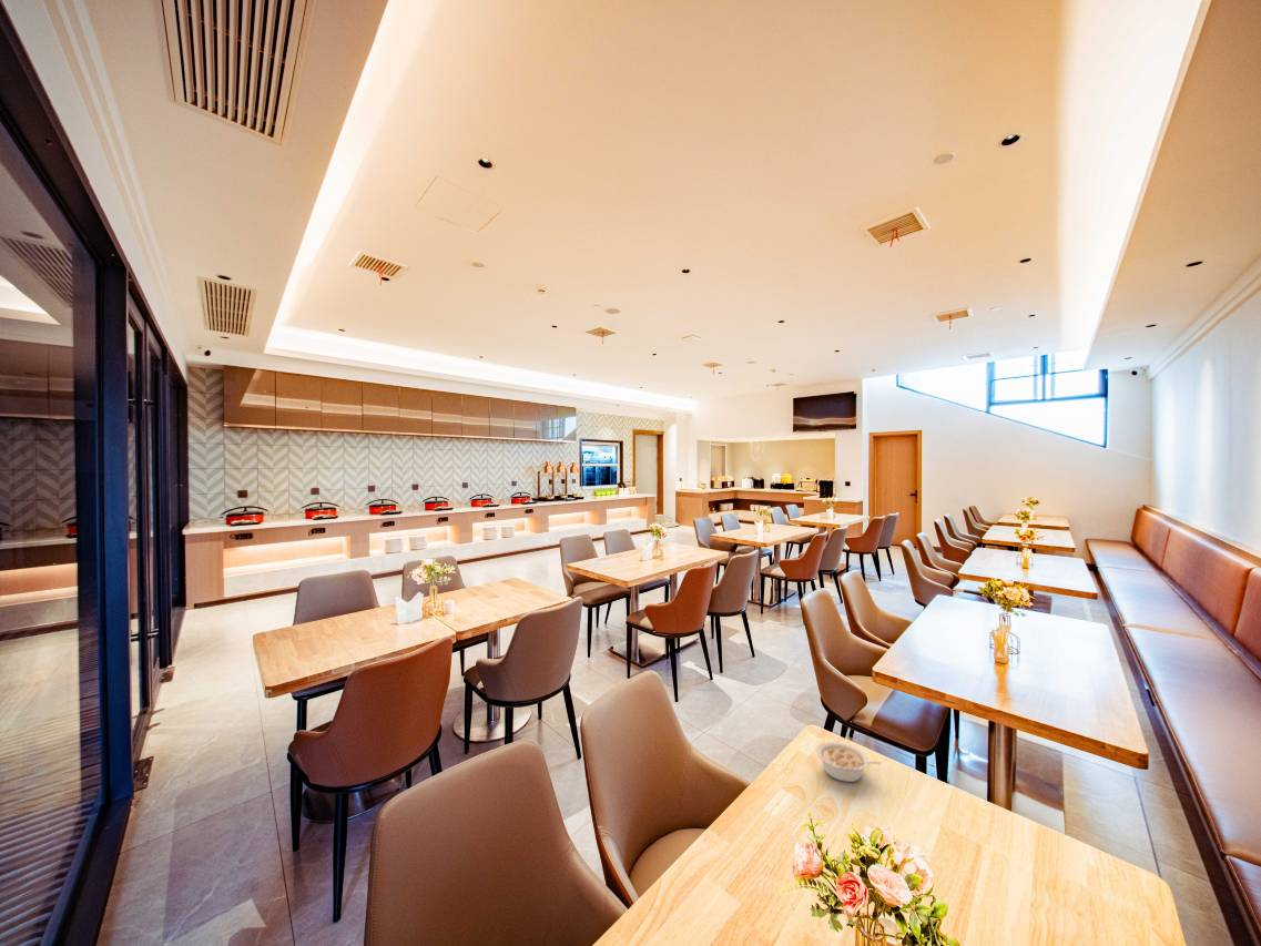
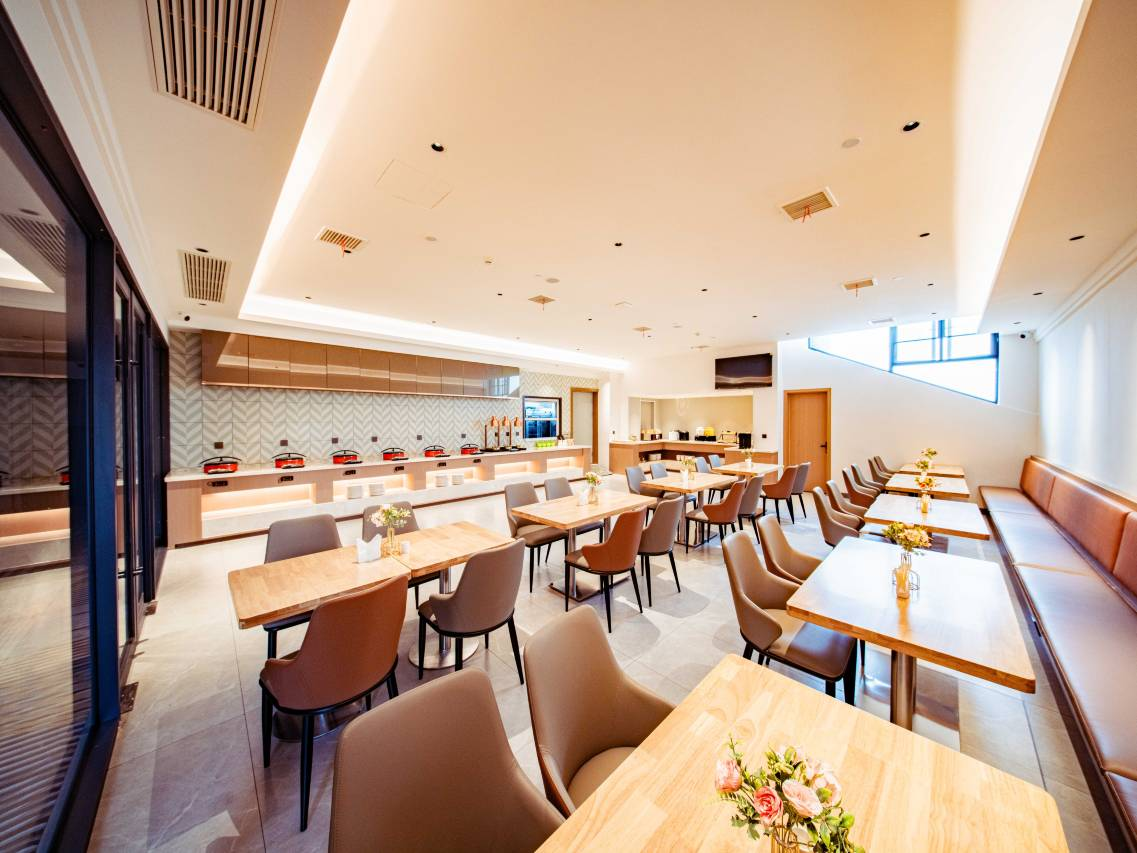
- legume [815,741,882,783]
